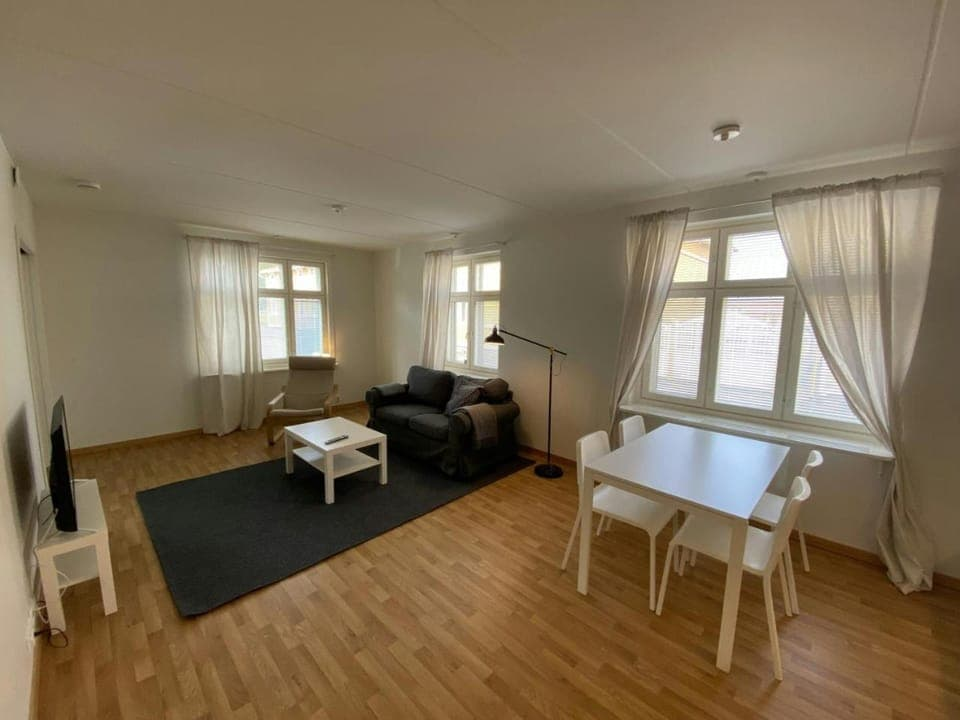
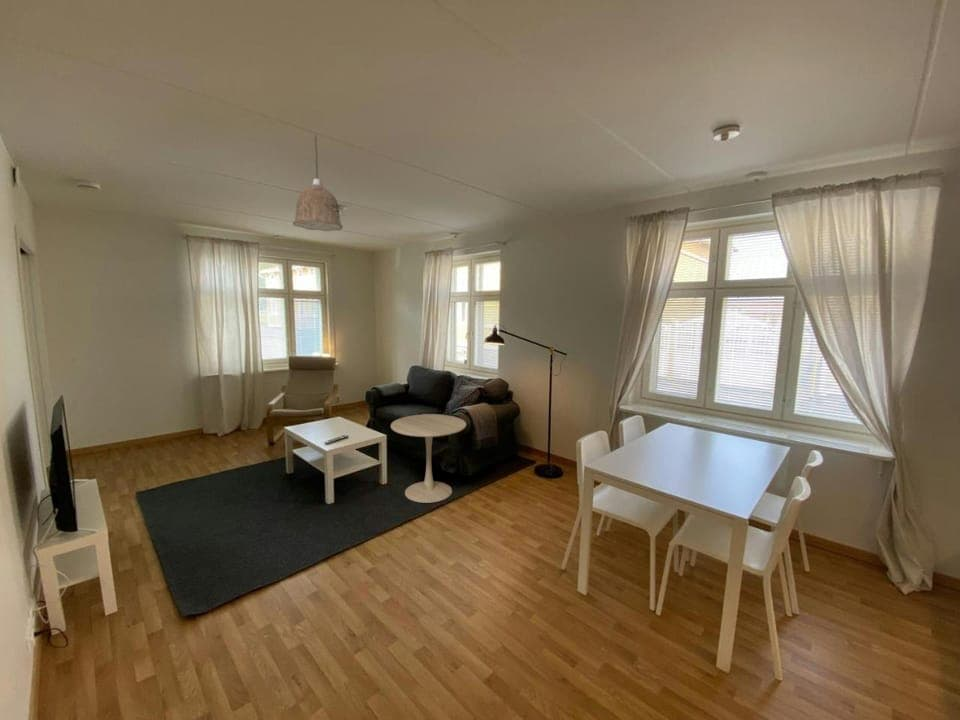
+ pendant lamp [292,134,344,232]
+ side table [390,413,467,504]
